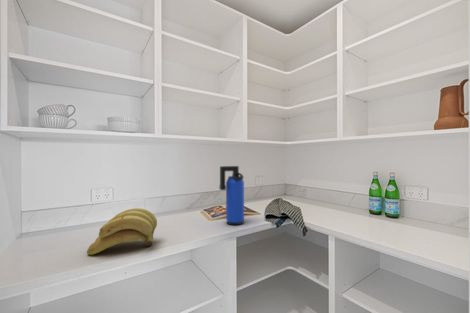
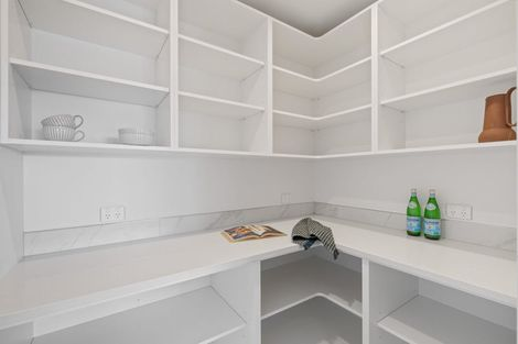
- smoke grenade [219,165,245,226]
- banana bunch [86,207,158,256]
